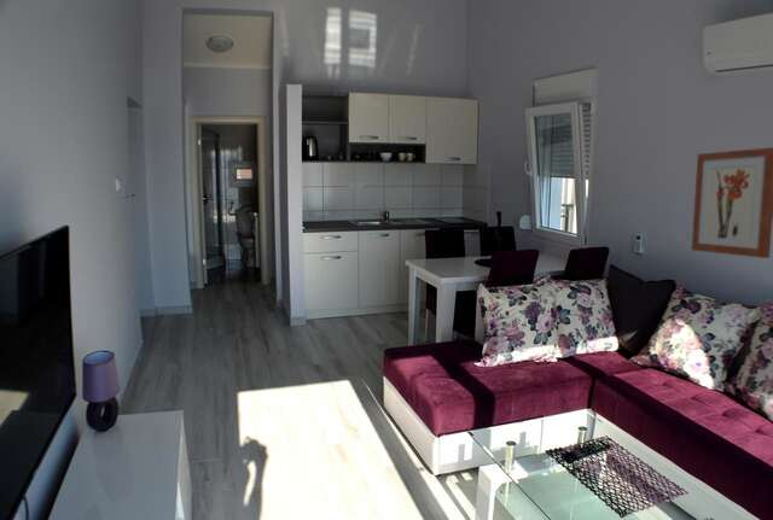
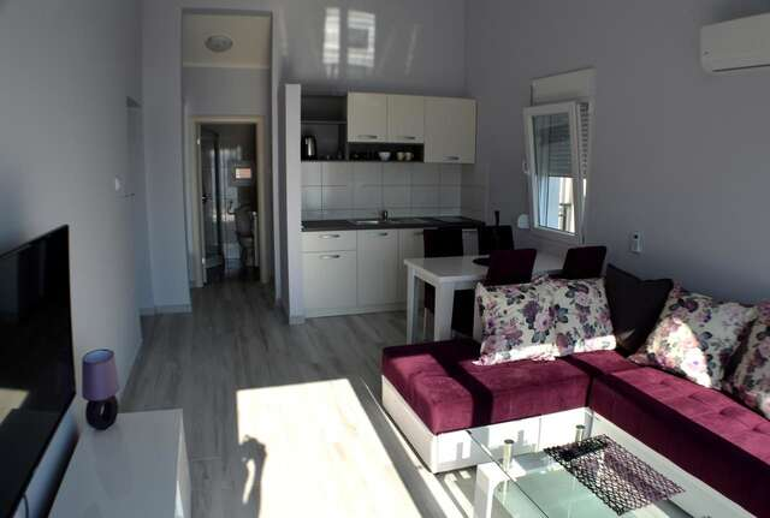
- wall art [691,146,773,259]
